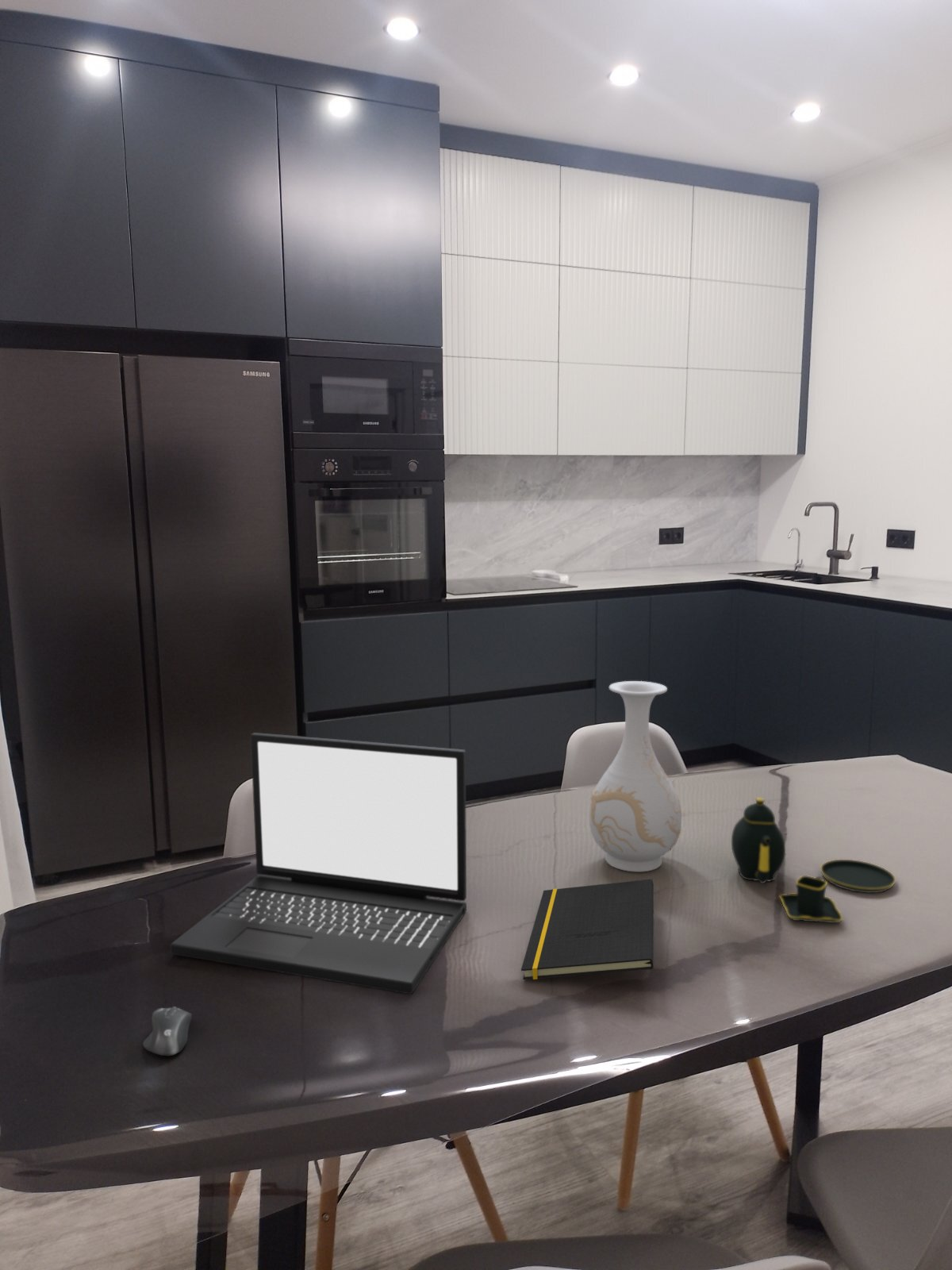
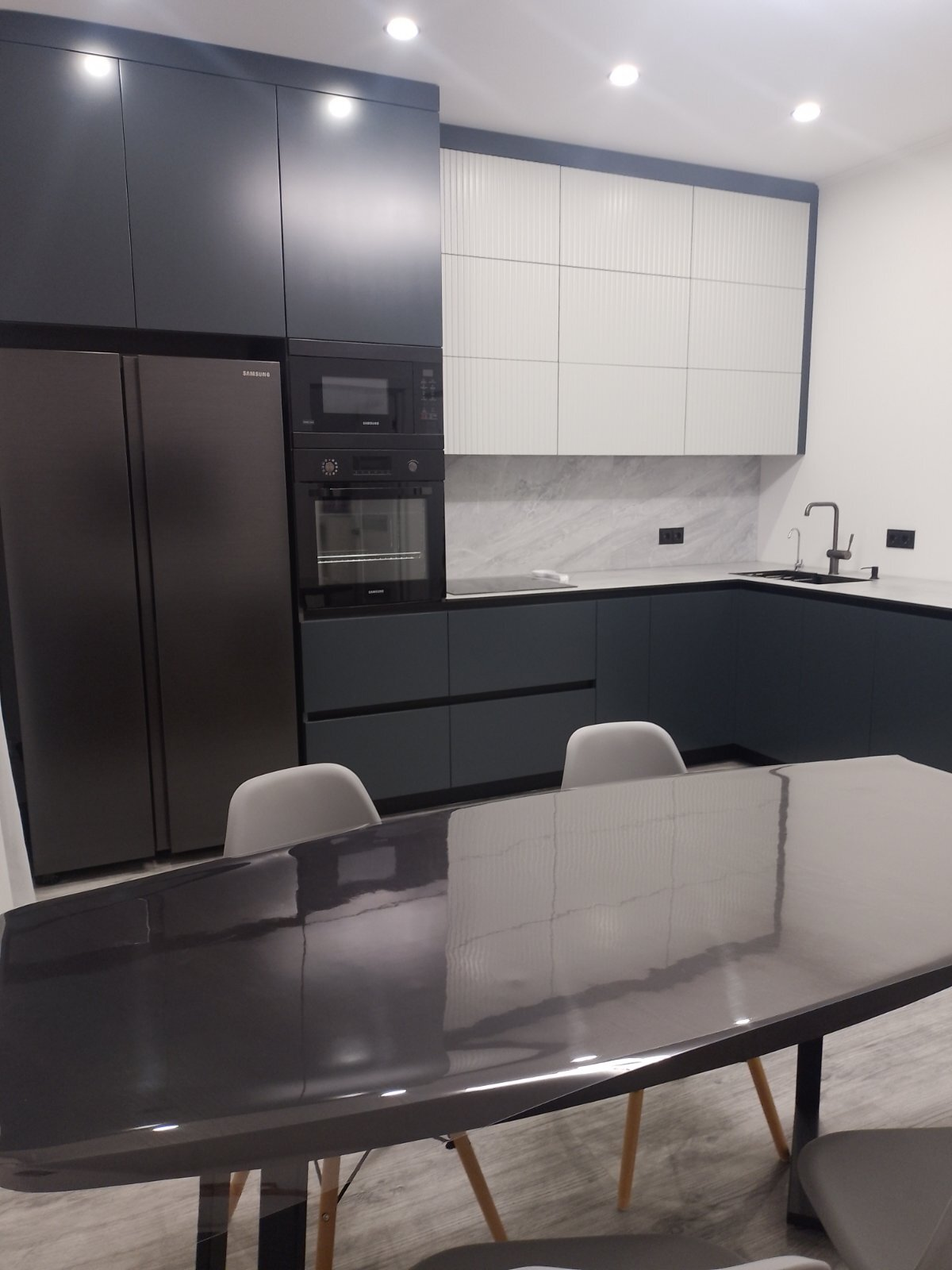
- computer mouse [142,1006,193,1056]
- teapot [731,797,896,924]
- notepad [520,879,655,980]
- laptop [170,732,467,995]
- vase [589,680,682,872]
